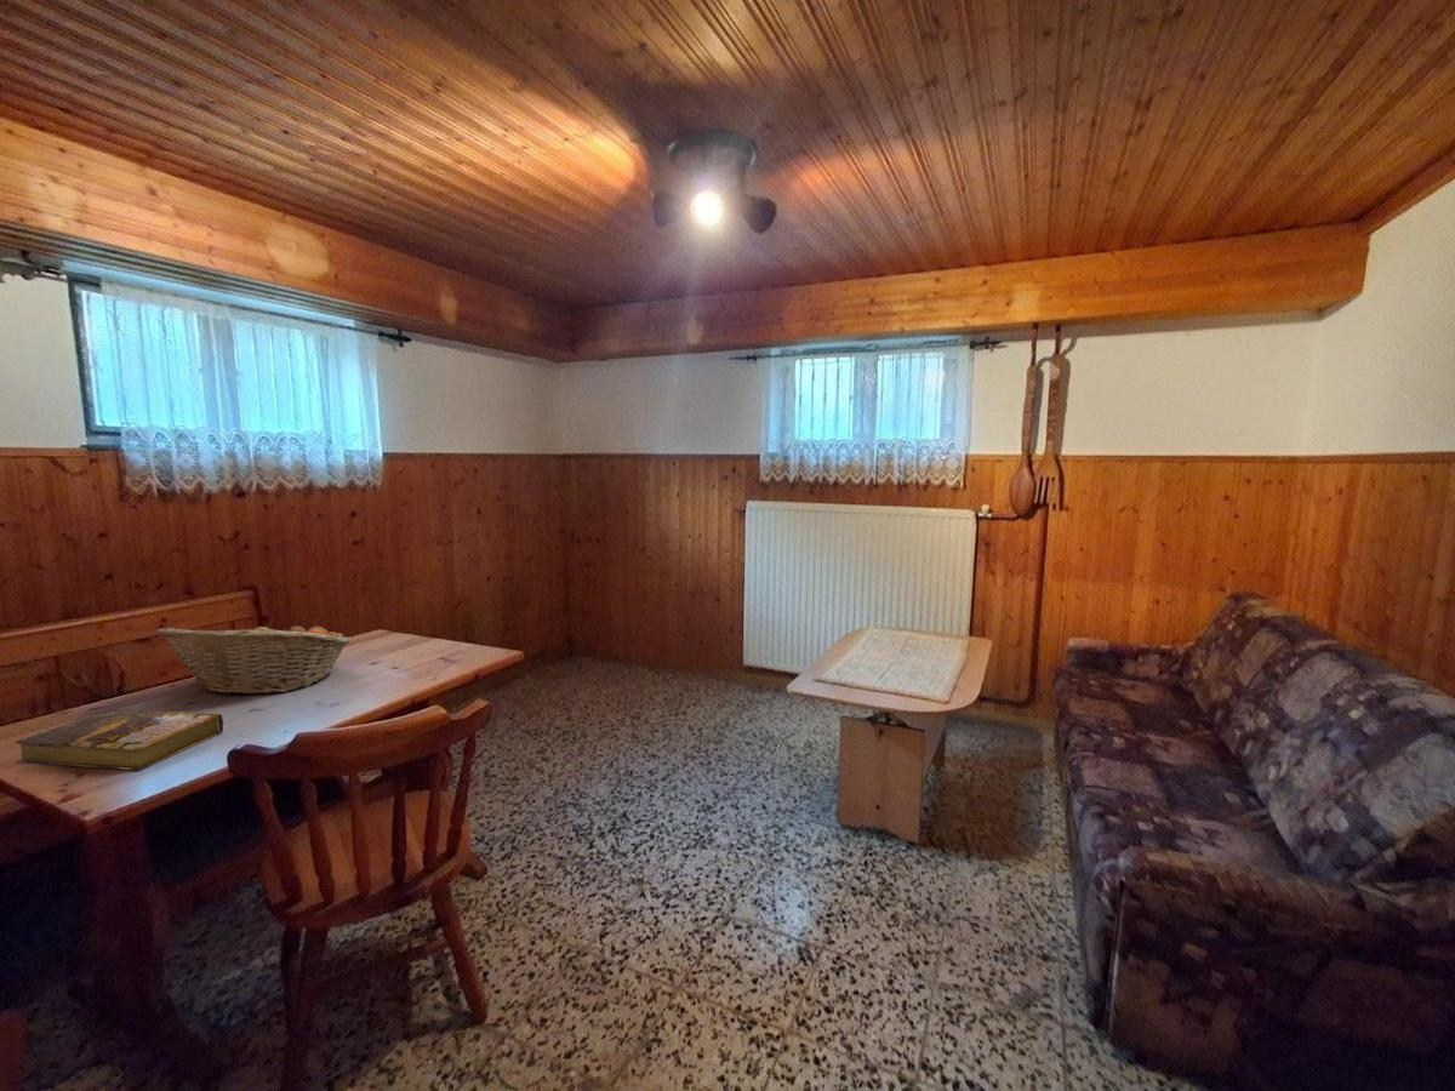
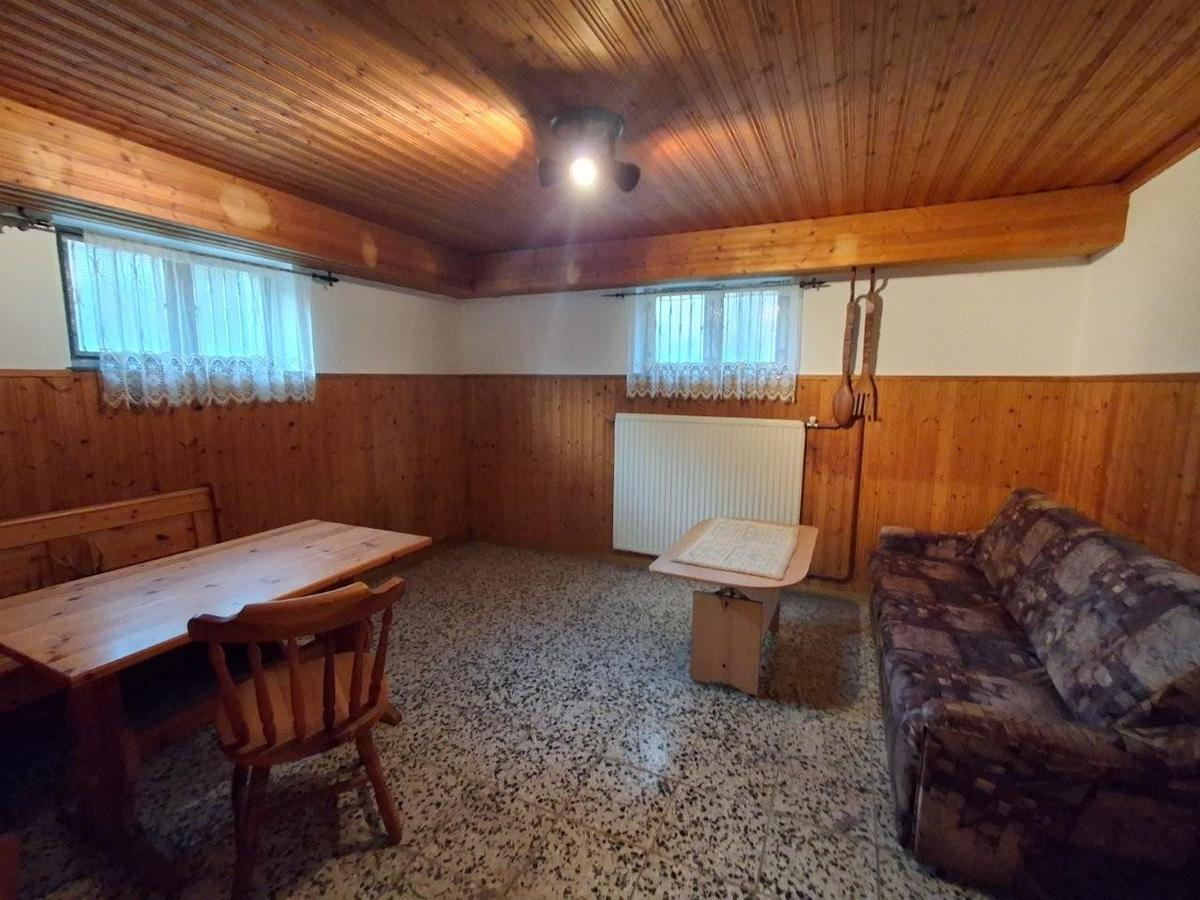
- book [15,708,224,771]
- fruit basket [154,617,352,696]
